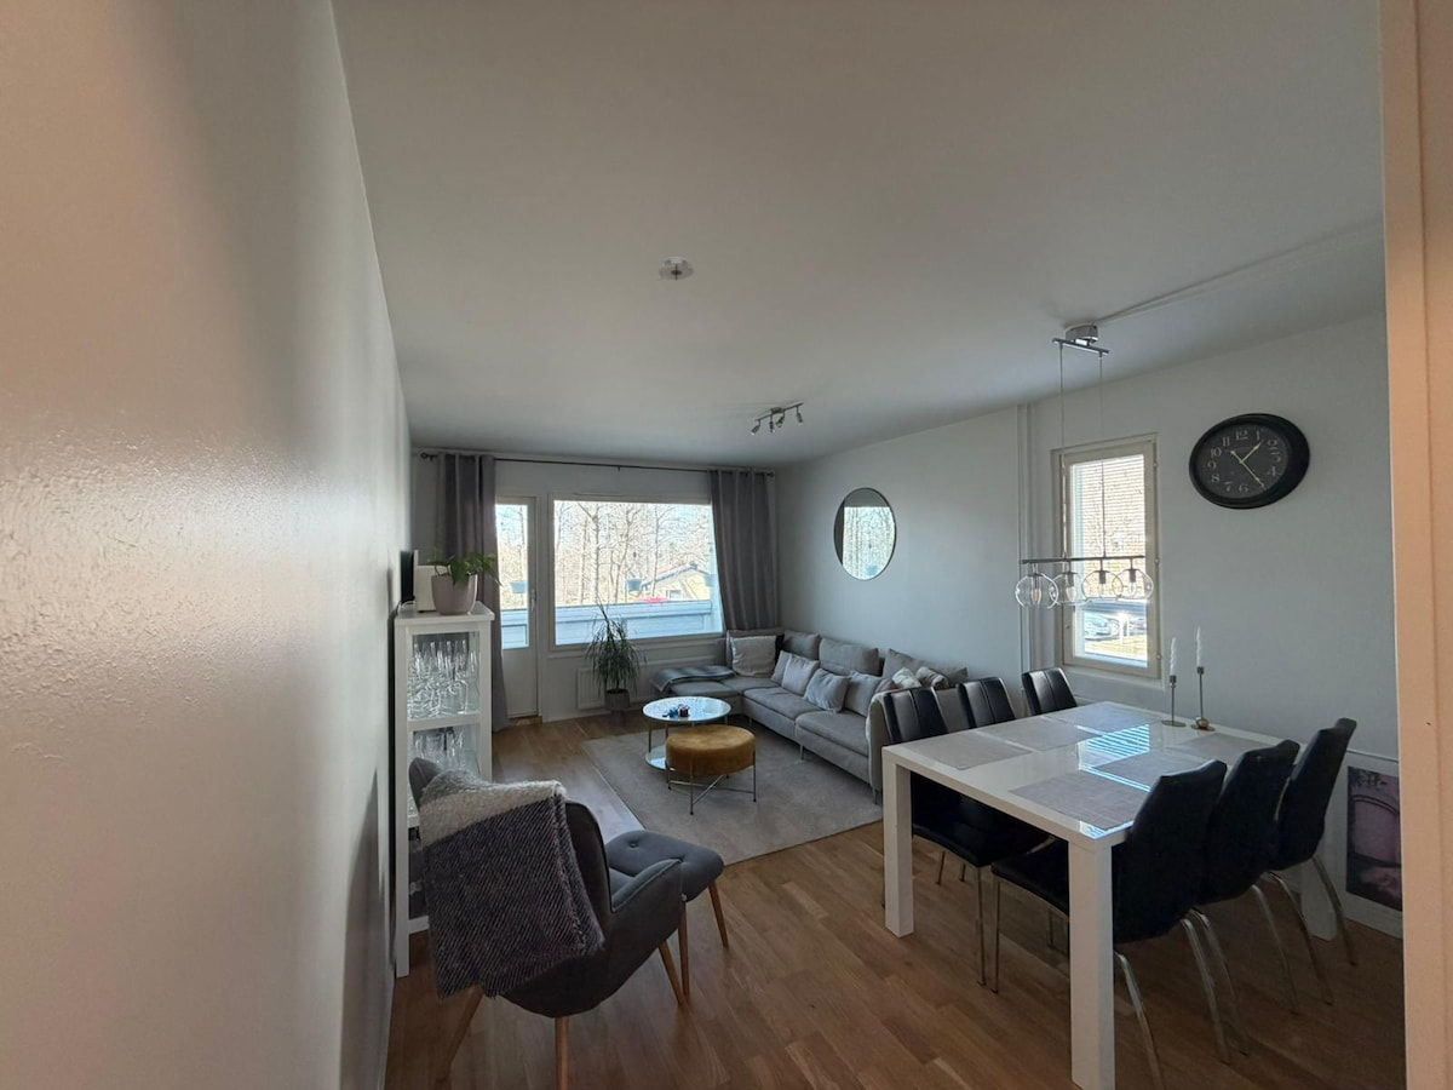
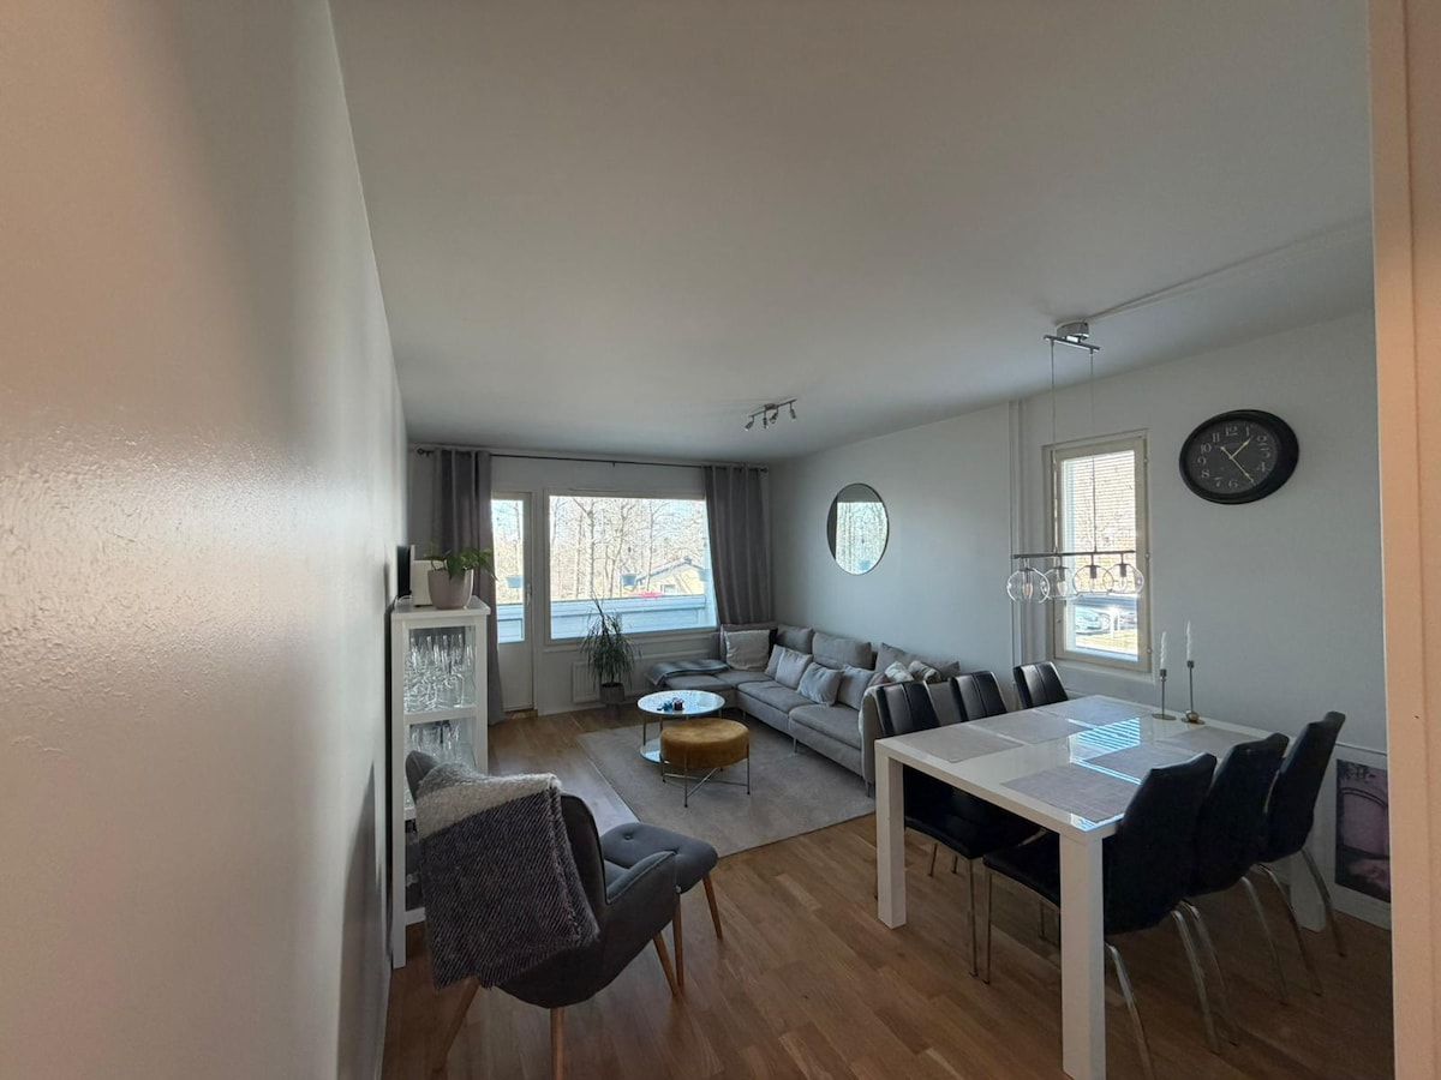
- smoke detector [656,256,695,282]
